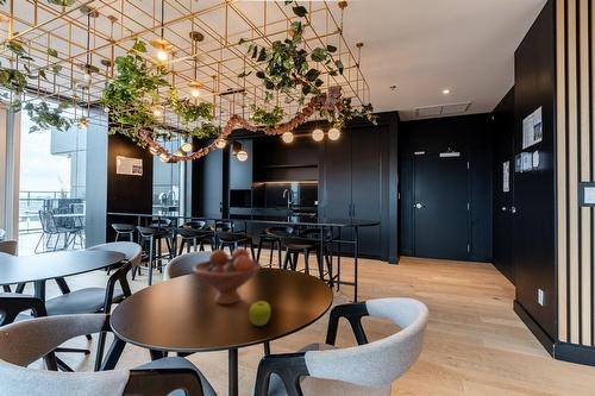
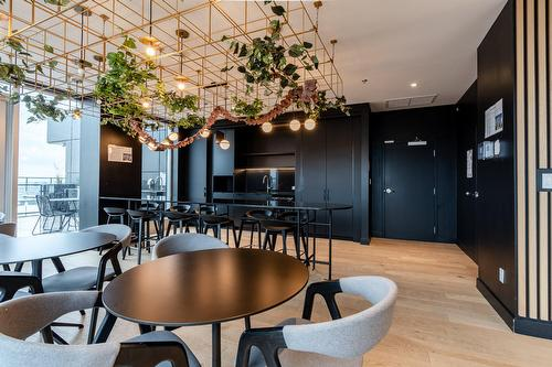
- fruit [248,300,273,327]
- fruit bowl [192,247,263,306]
